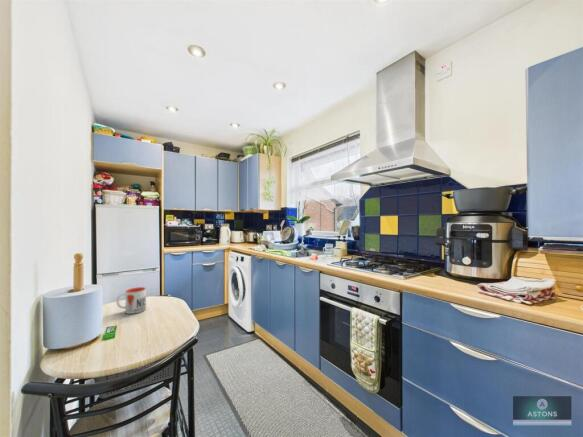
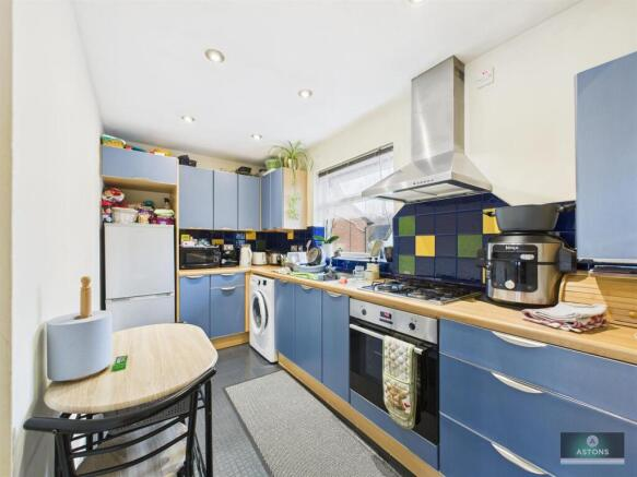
- mug [116,286,147,315]
